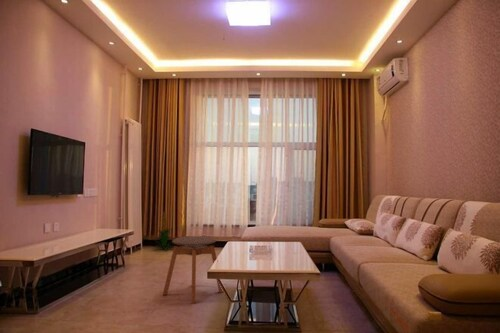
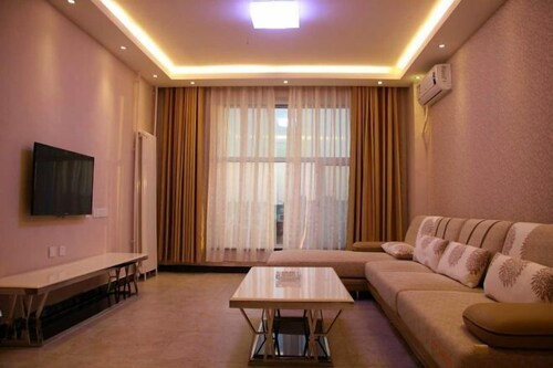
- stool [162,235,225,305]
- indoor plant [152,210,174,251]
